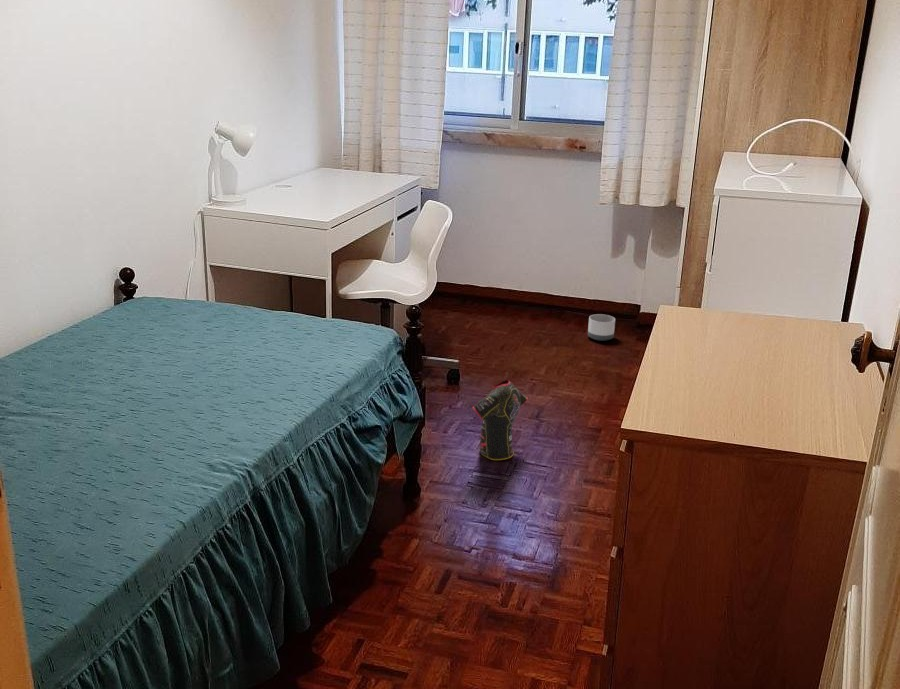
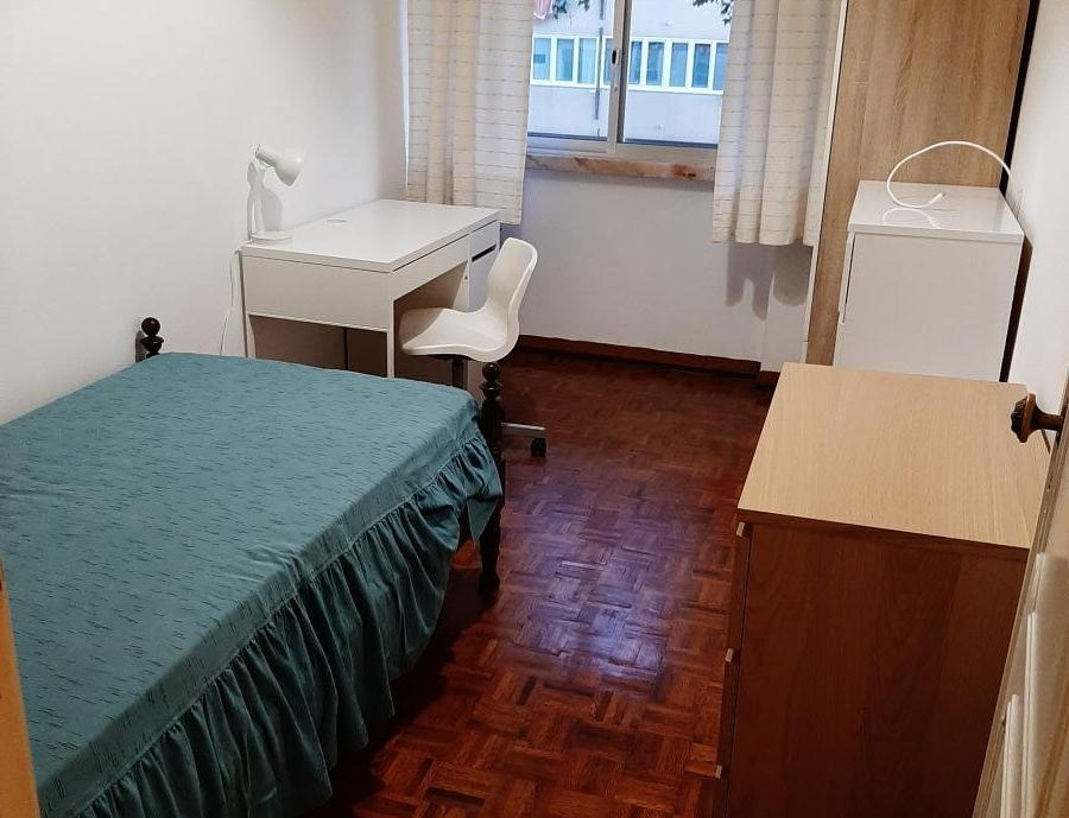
- shirt [472,379,529,461]
- planter [587,313,616,342]
